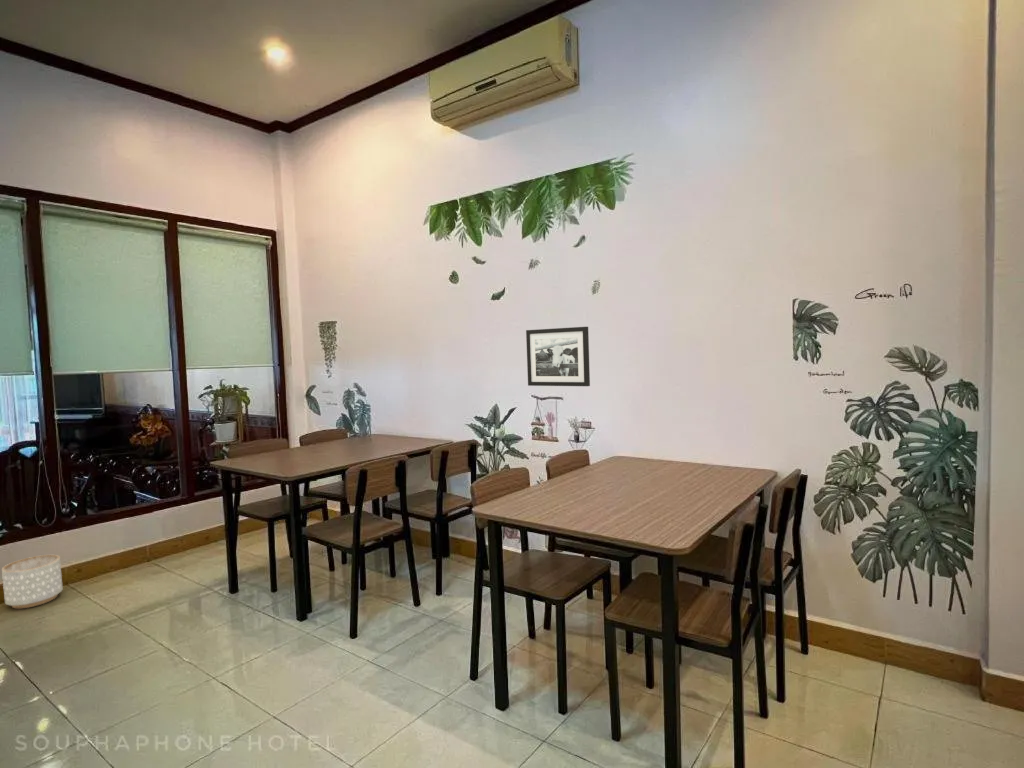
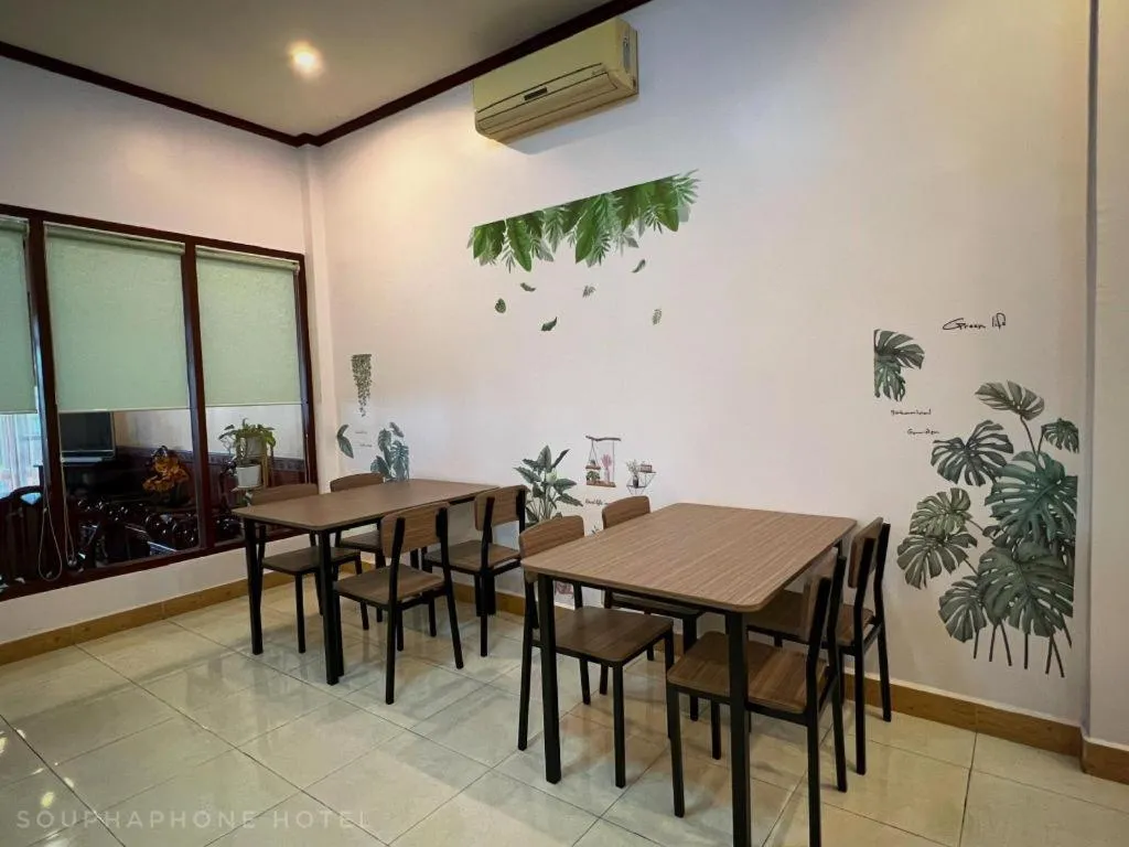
- picture frame [525,326,591,387]
- planter [1,554,64,609]
